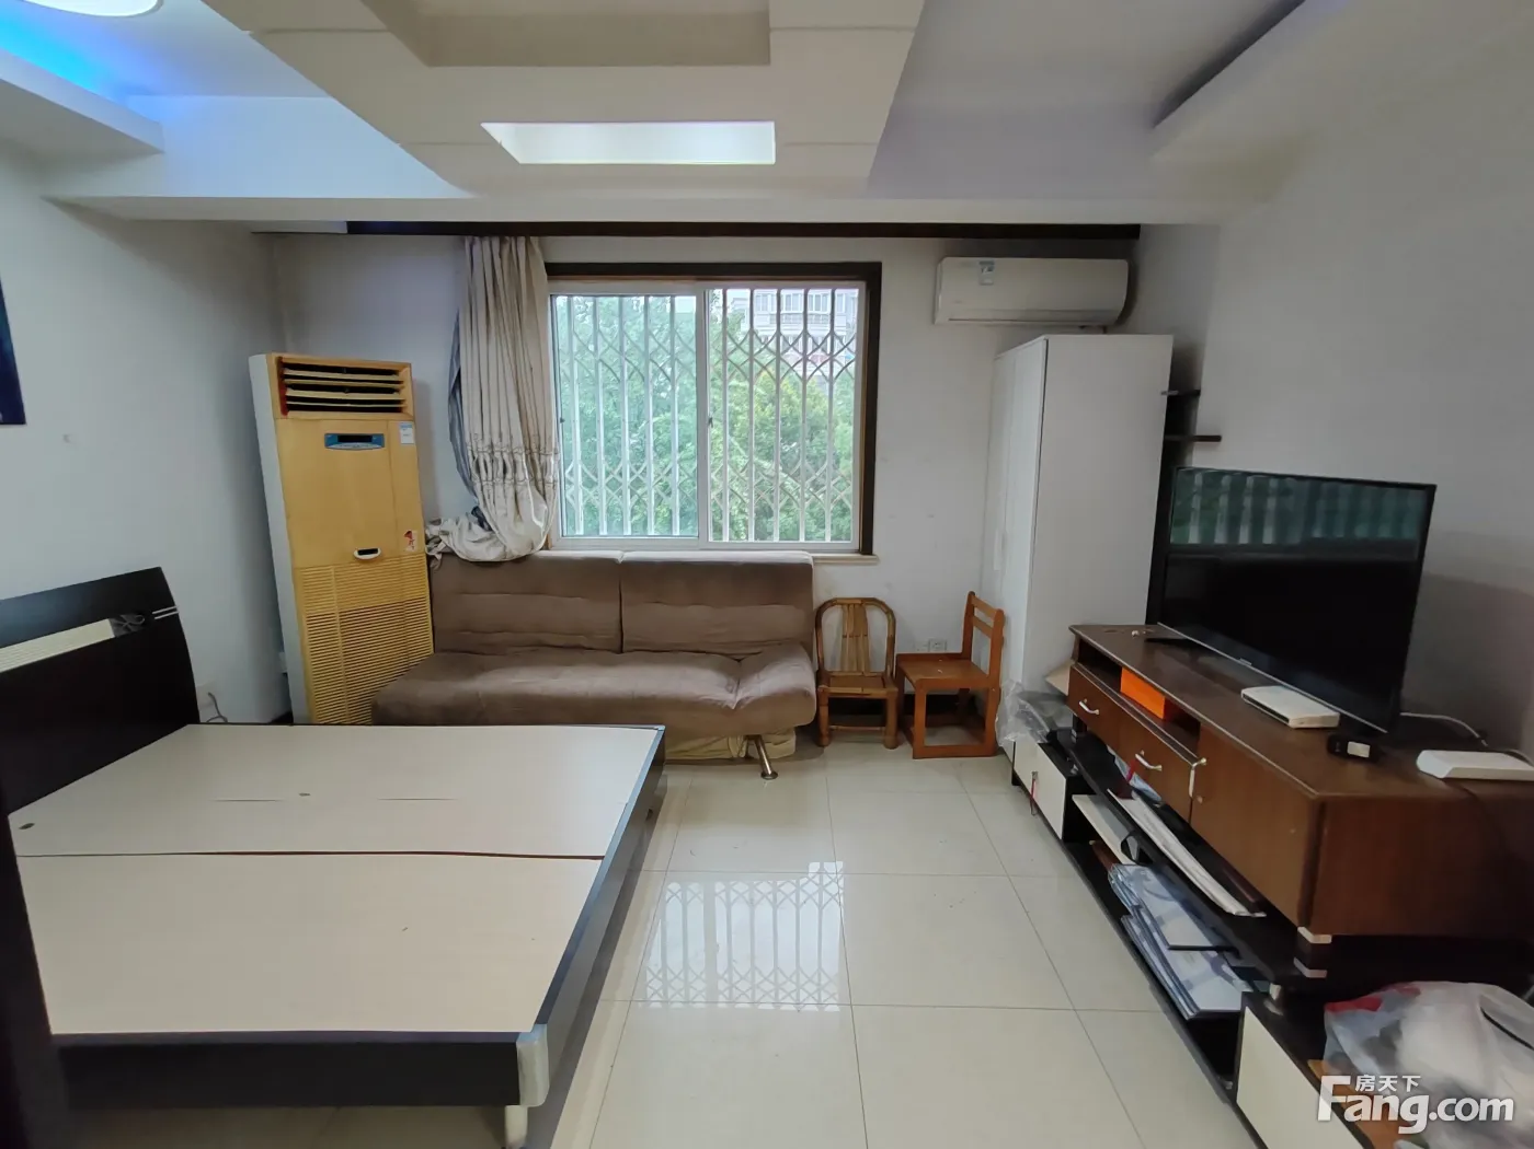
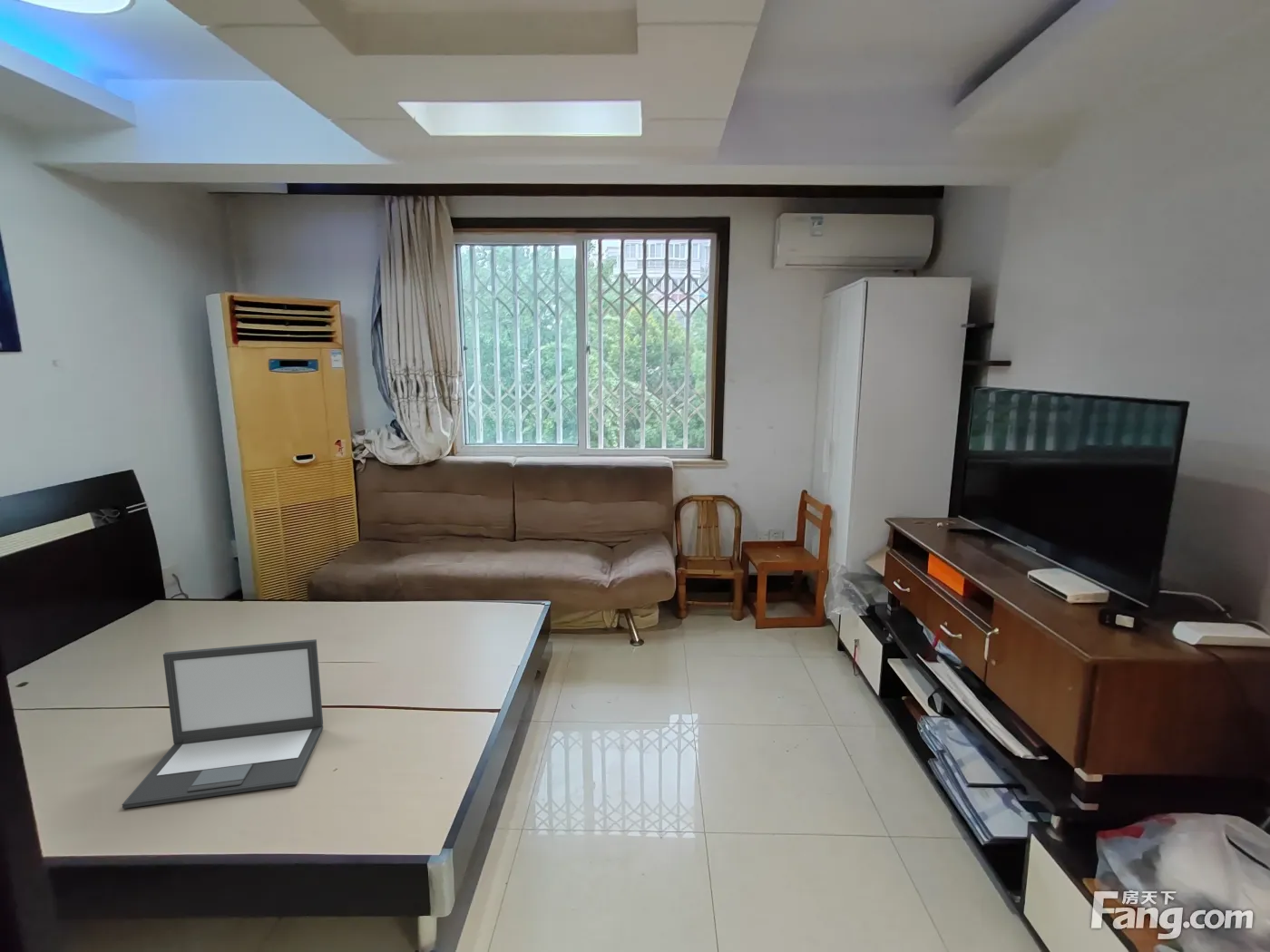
+ laptop [122,638,324,810]
